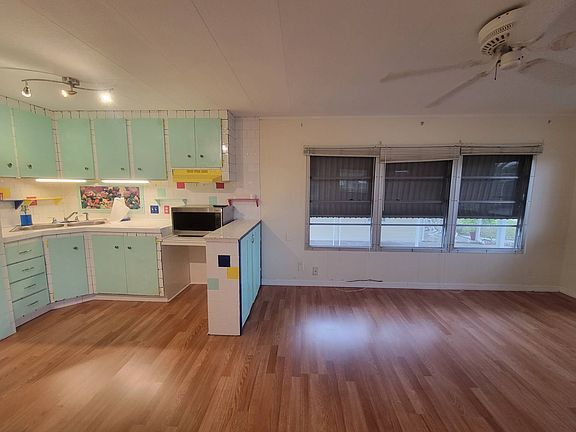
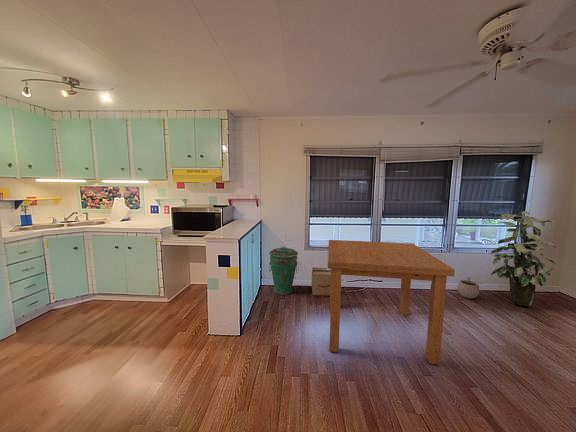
+ trash can [268,246,299,296]
+ dining table [327,239,456,366]
+ indoor plant [490,210,557,308]
+ plant pot [457,277,480,299]
+ cardboard box [311,266,331,297]
